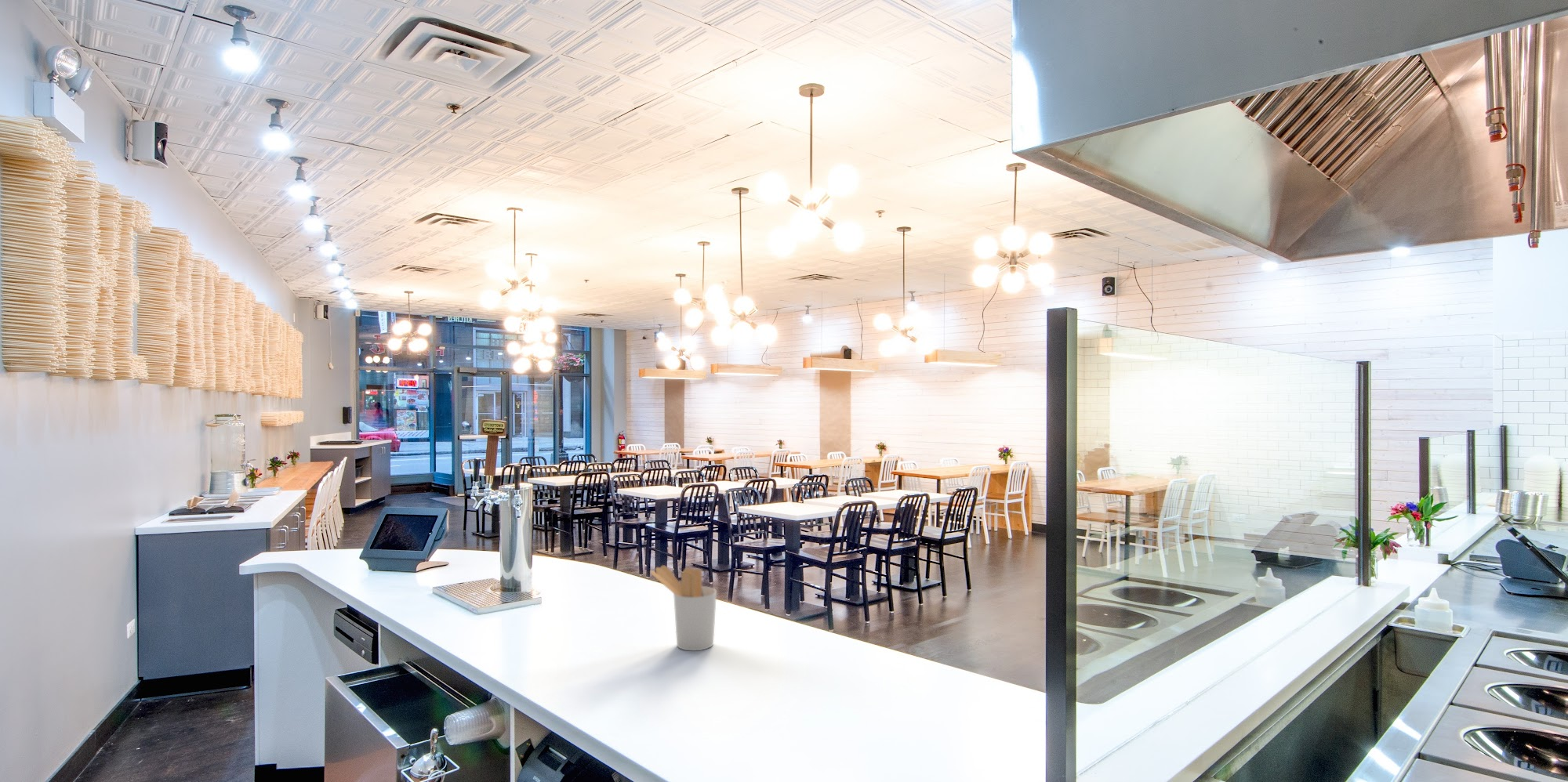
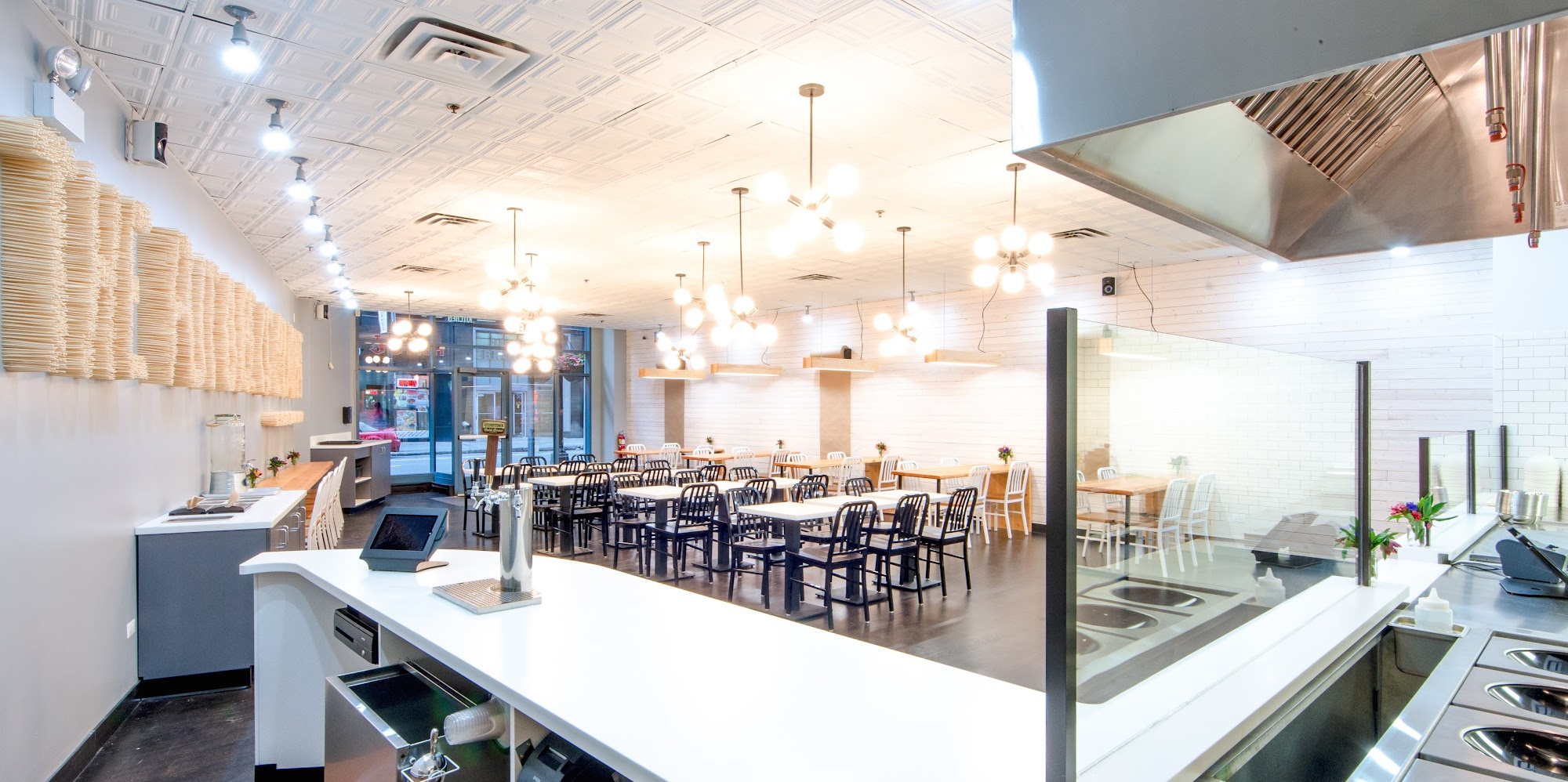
- utensil holder [650,564,717,651]
